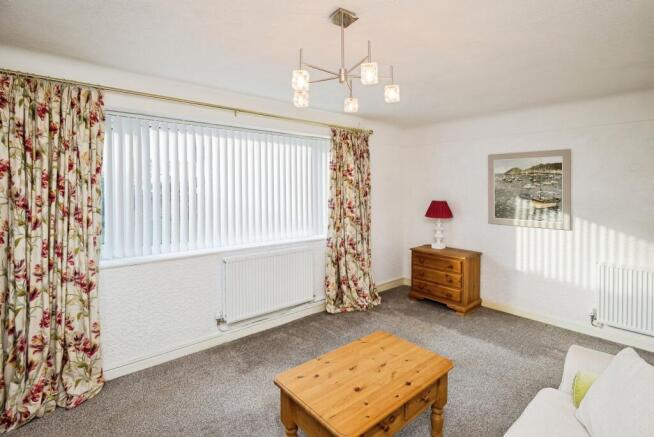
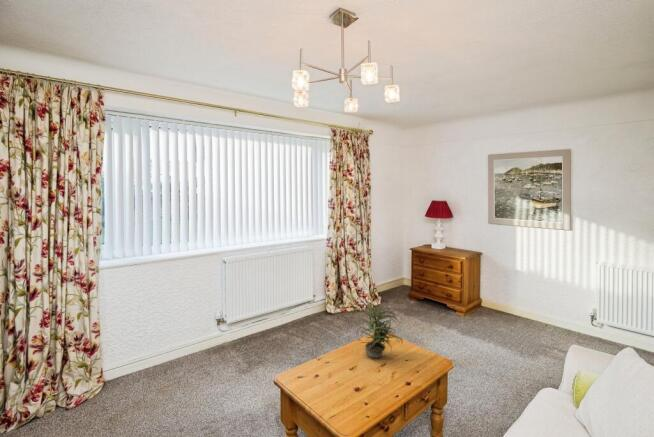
+ potted plant [350,298,403,359]
